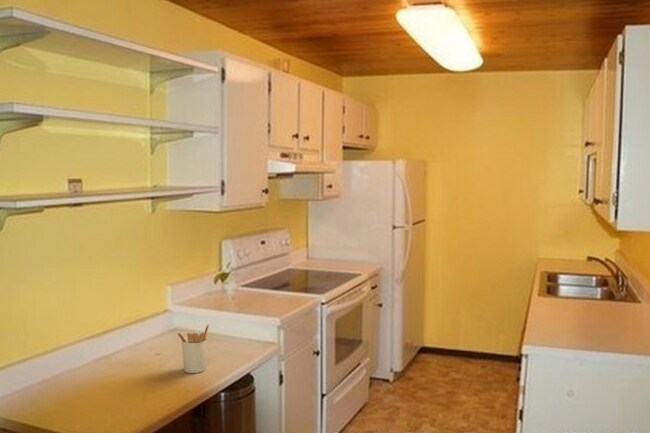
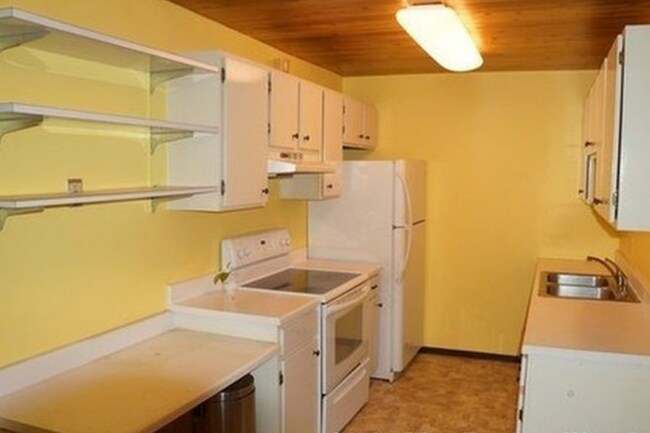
- utensil holder [176,323,210,374]
